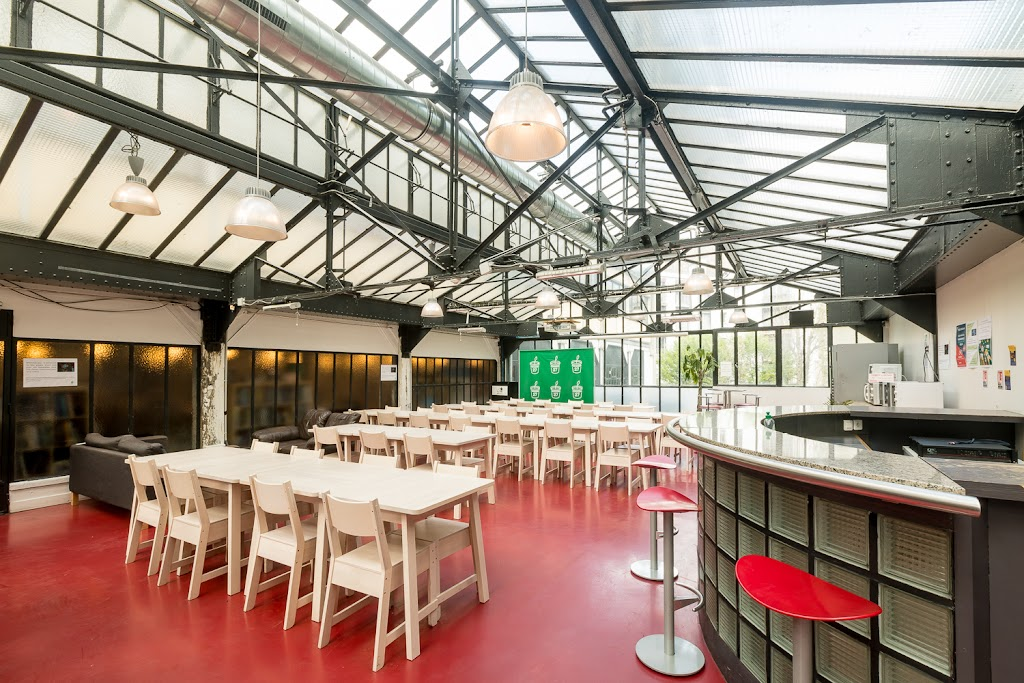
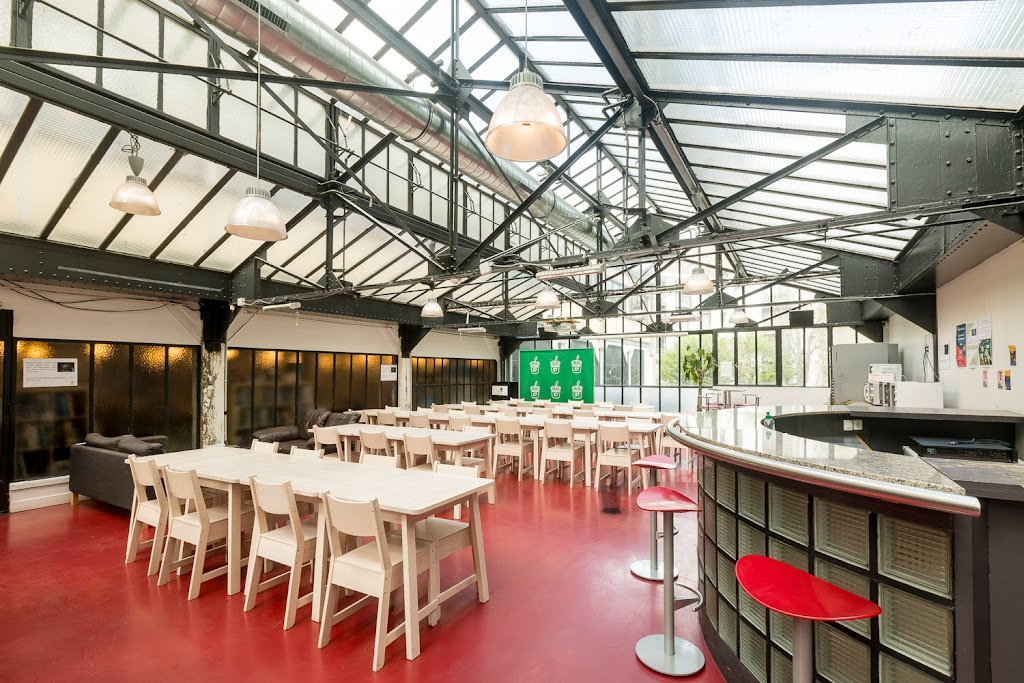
+ waste bin [599,484,623,515]
